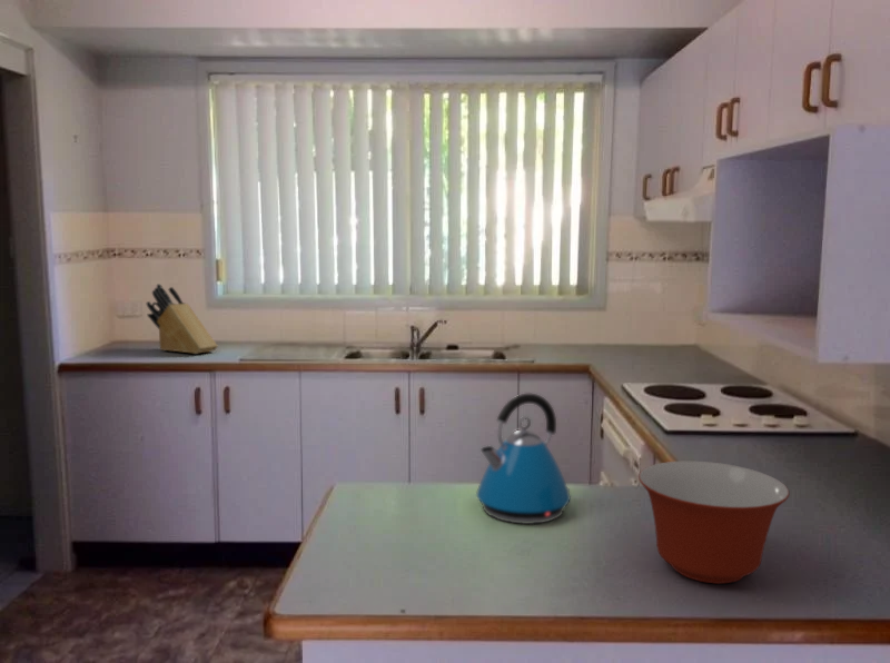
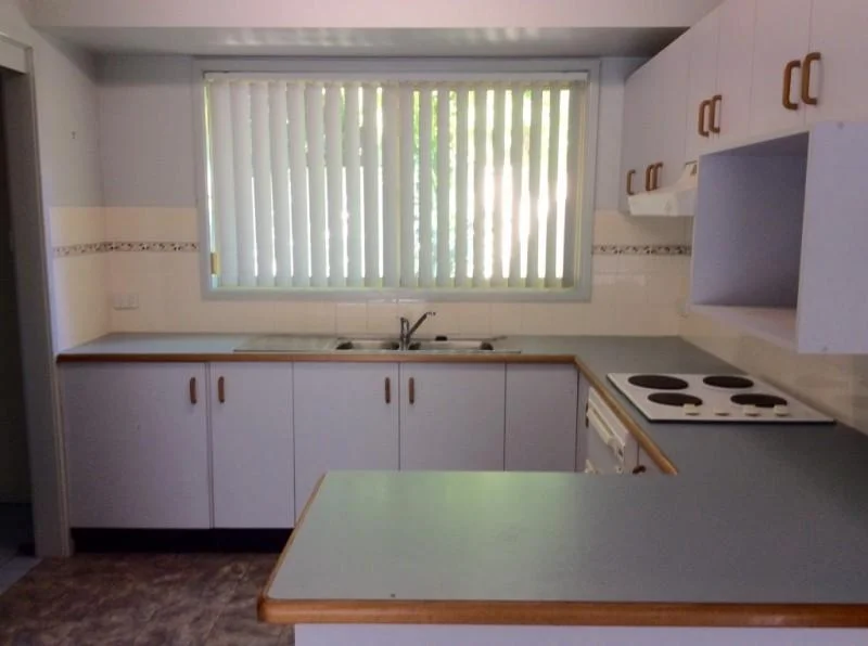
- kettle [475,393,572,525]
- knife block [146,283,219,355]
- mixing bowl [637,461,791,585]
